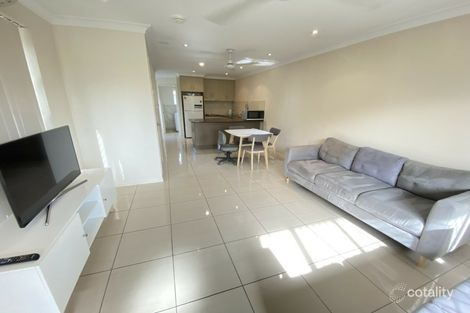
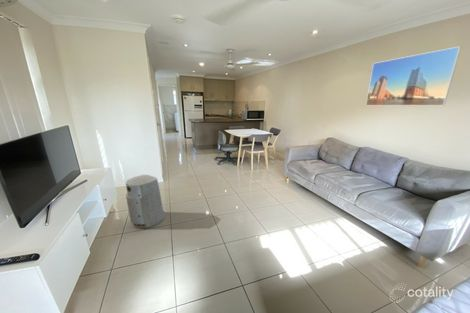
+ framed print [365,45,462,106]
+ air purifier [125,174,166,230]
